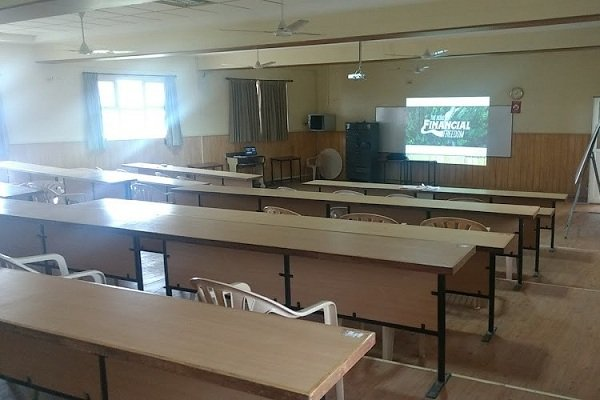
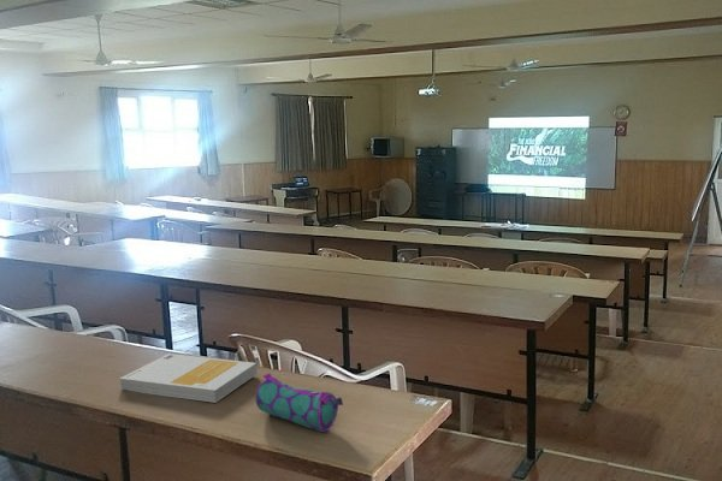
+ book [119,352,259,404]
+ pencil case [254,372,344,433]
